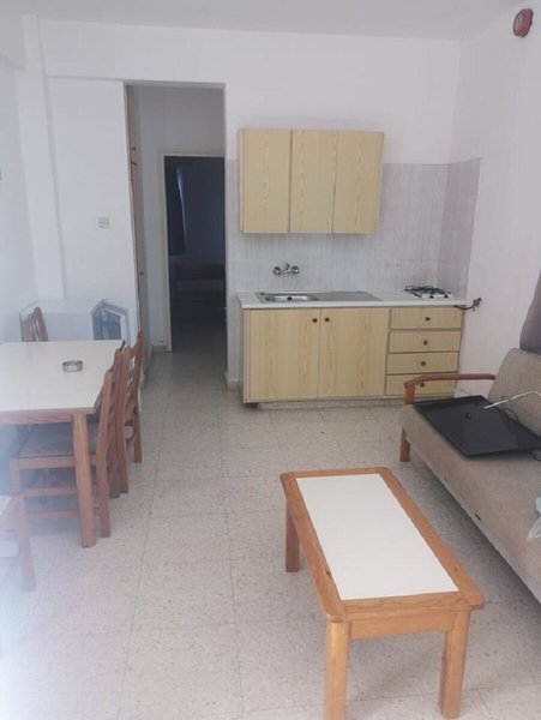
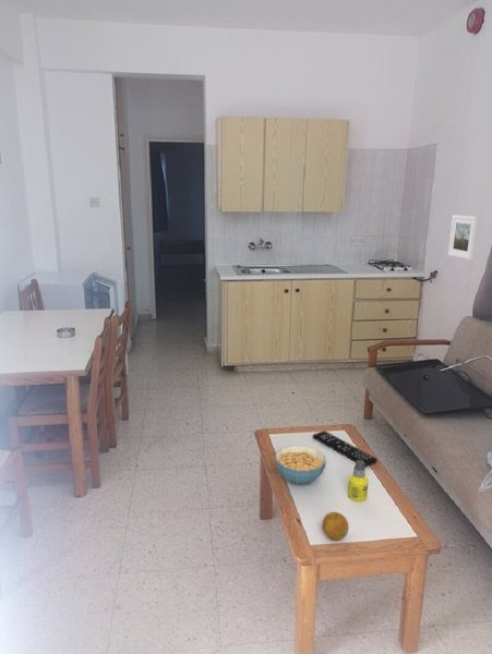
+ fruit [321,511,349,542]
+ cereal bowl [275,445,327,485]
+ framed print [447,214,480,261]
+ bottle [347,461,369,502]
+ remote control [312,429,379,469]
